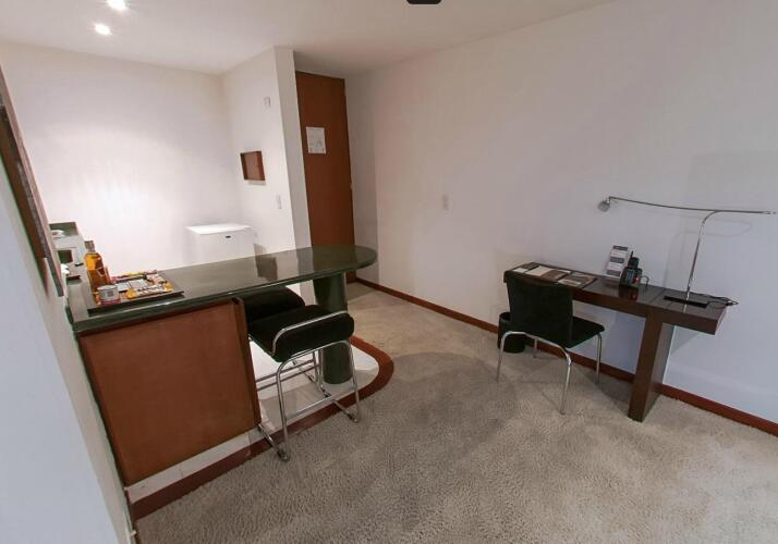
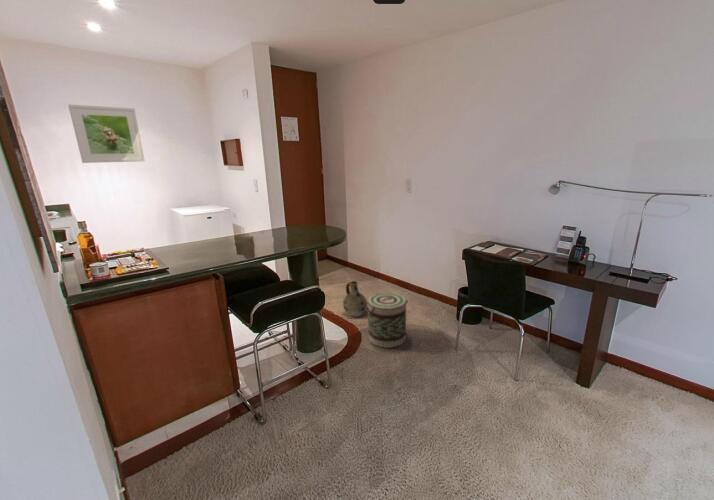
+ ceramic jug [342,280,368,318]
+ basket [366,291,409,349]
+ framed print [67,104,146,164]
